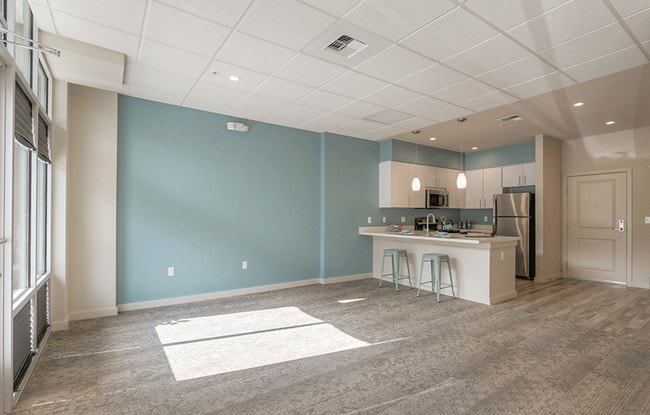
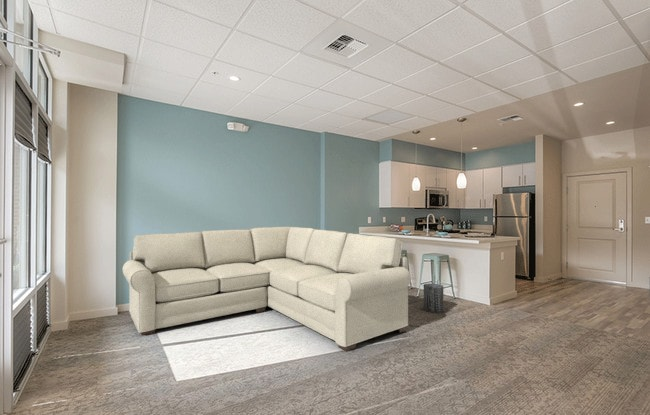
+ sofa [122,226,412,352]
+ trash can [423,282,444,314]
